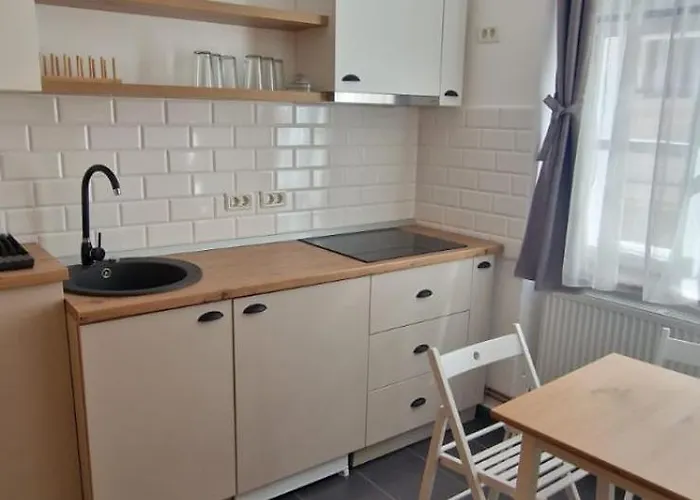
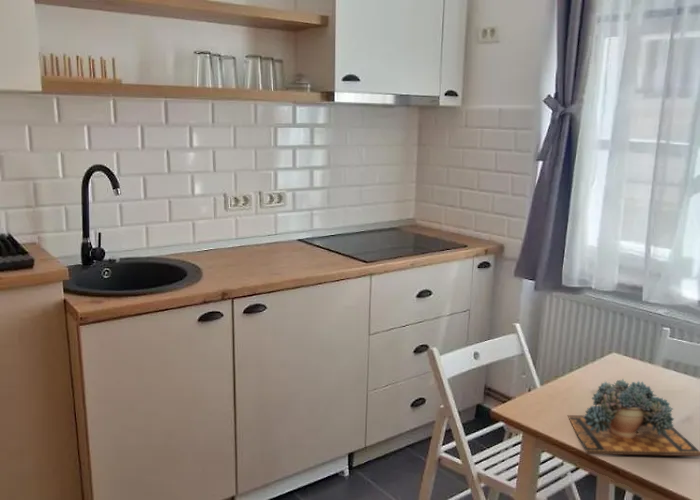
+ succulent plant [567,378,700,457]
